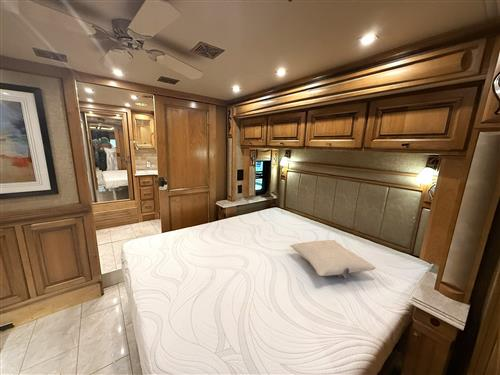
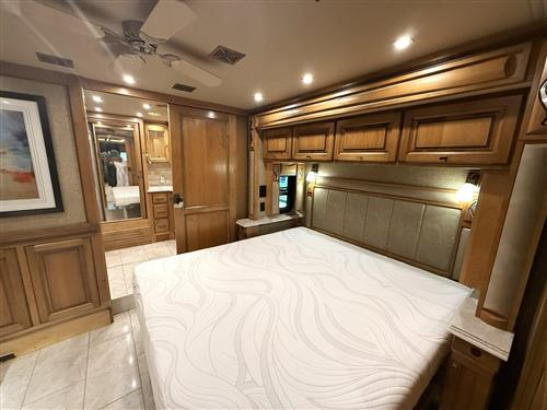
- pillow [289,239,377,280]
